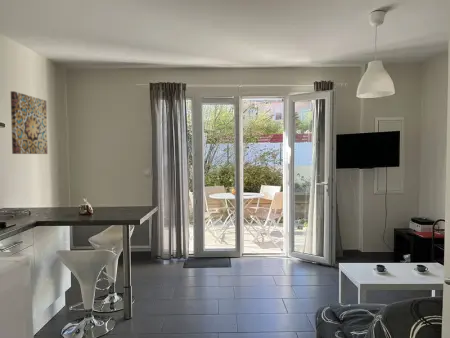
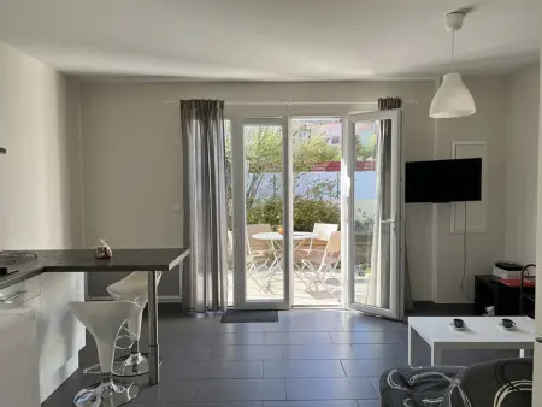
- wall art [10,90,49,155]
